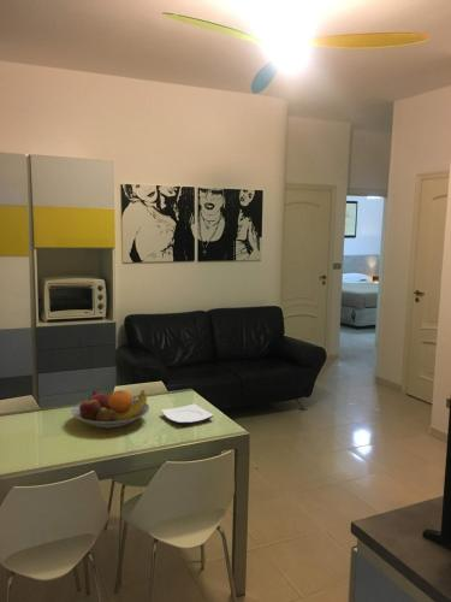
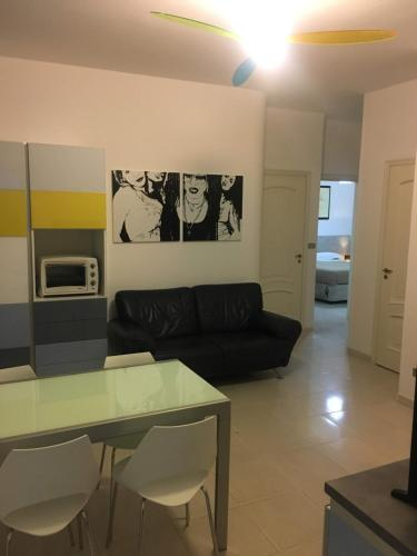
- plate [160,403,214,425]
- fruit bowl [71,389,150,429]
